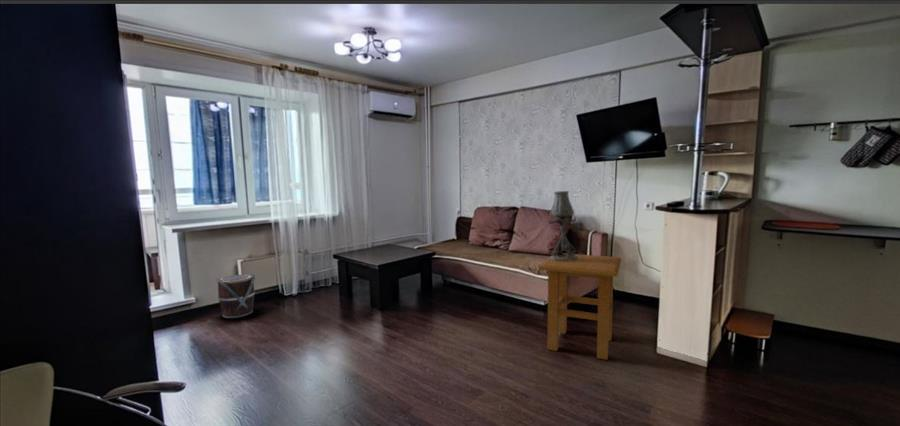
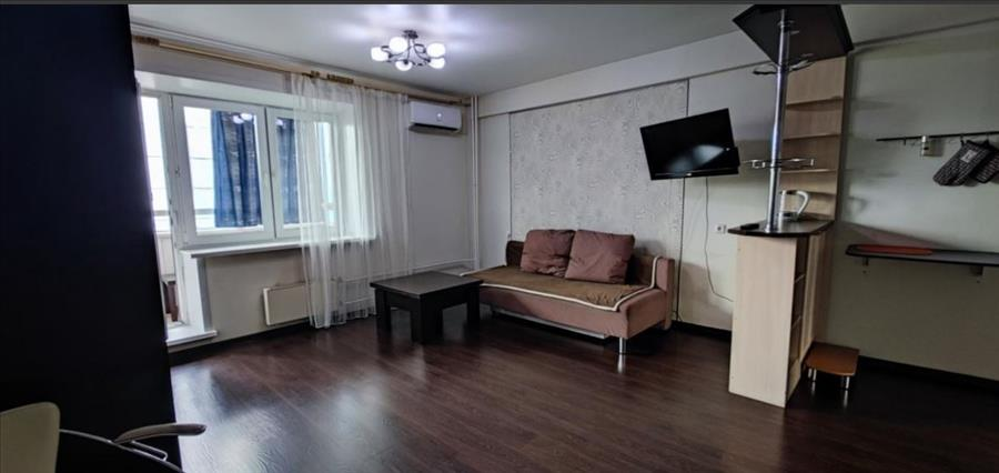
- bucket [215,271,256,319]
- table lamp [548,190,578,261]
- side table [538,252,622,361]
